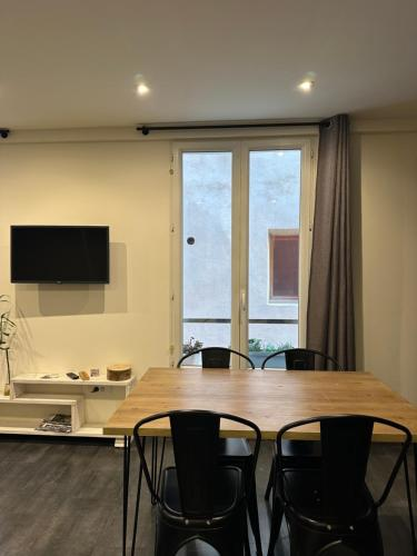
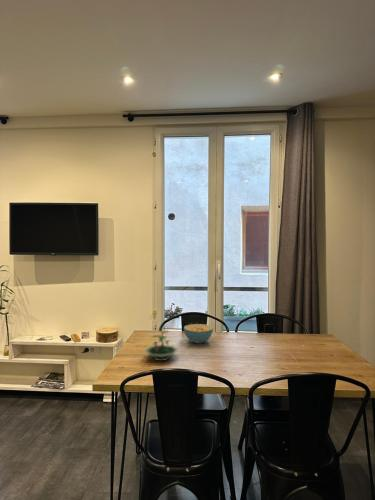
+ cereal bowl [183,323,214,344]
+ terrarium [144,324,179,362]
